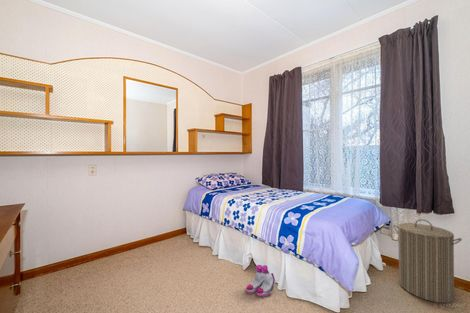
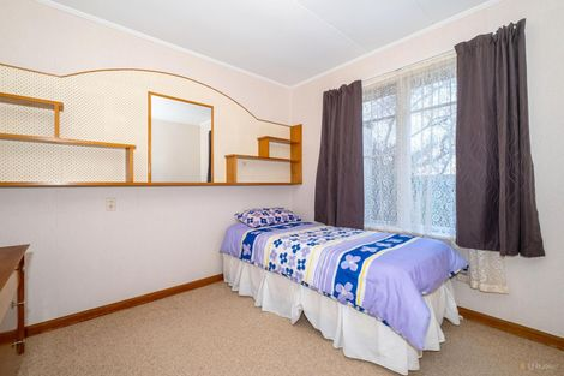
- boots [245,264,276,297]
- laundry hamper [392,218,463,304]
